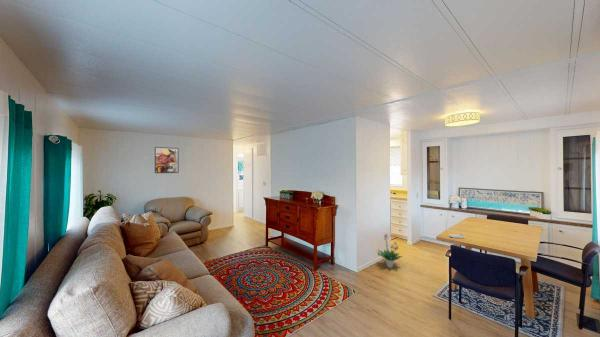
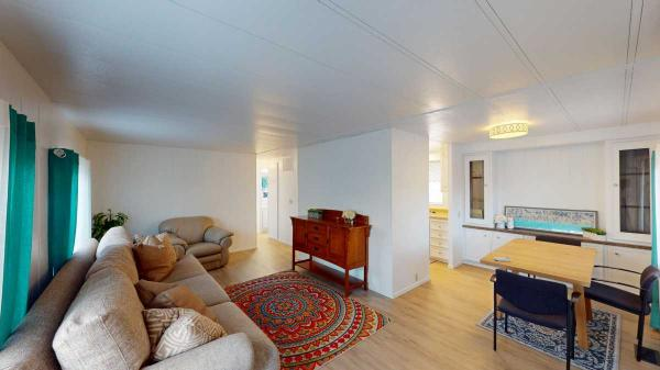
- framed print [154,146,180,174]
- potted plant [376,232,404,269]
